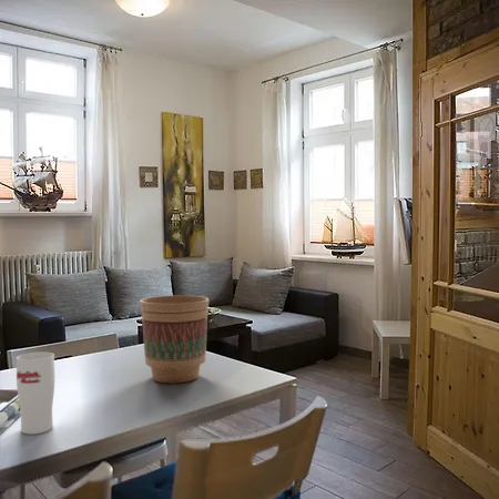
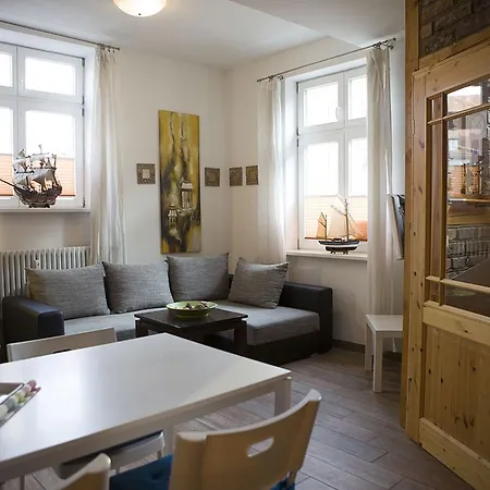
- flower pot [139,294,210,385]
- cup [16,352,55,436]
